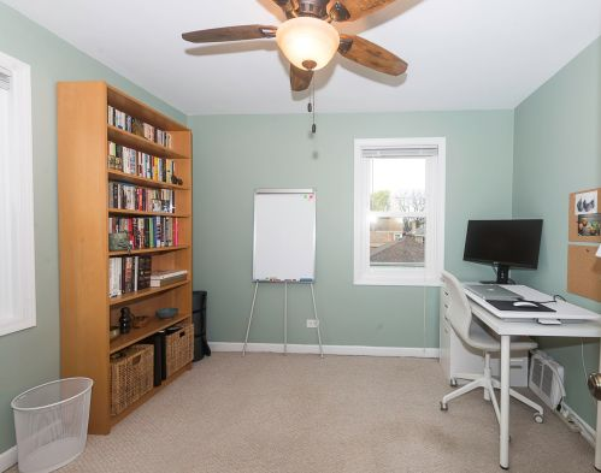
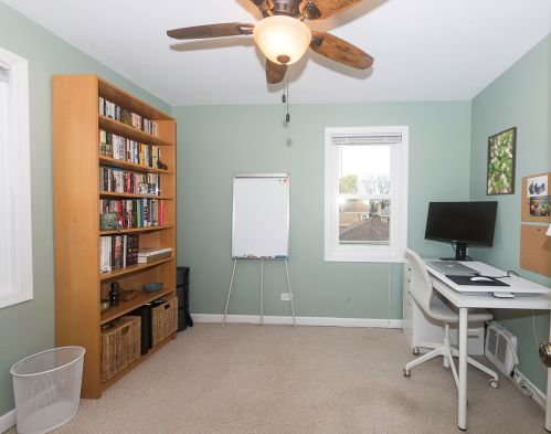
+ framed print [485,126,518,197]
